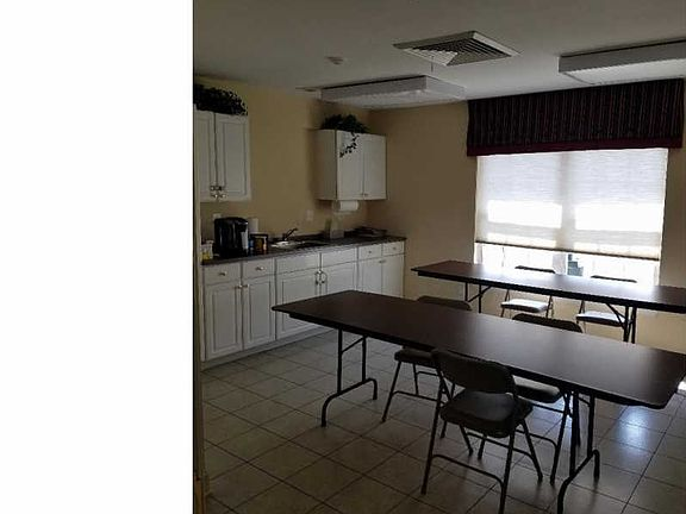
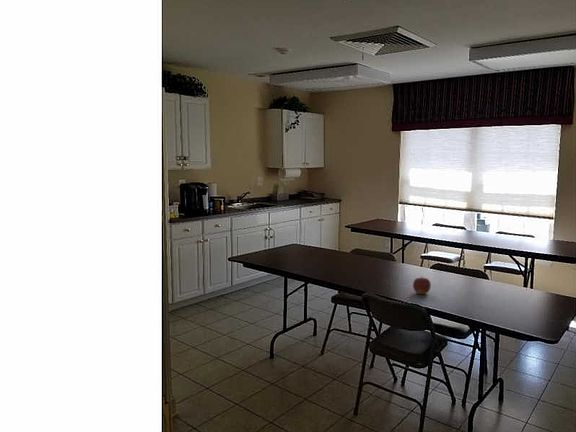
+ apple [412,277,432,295]
